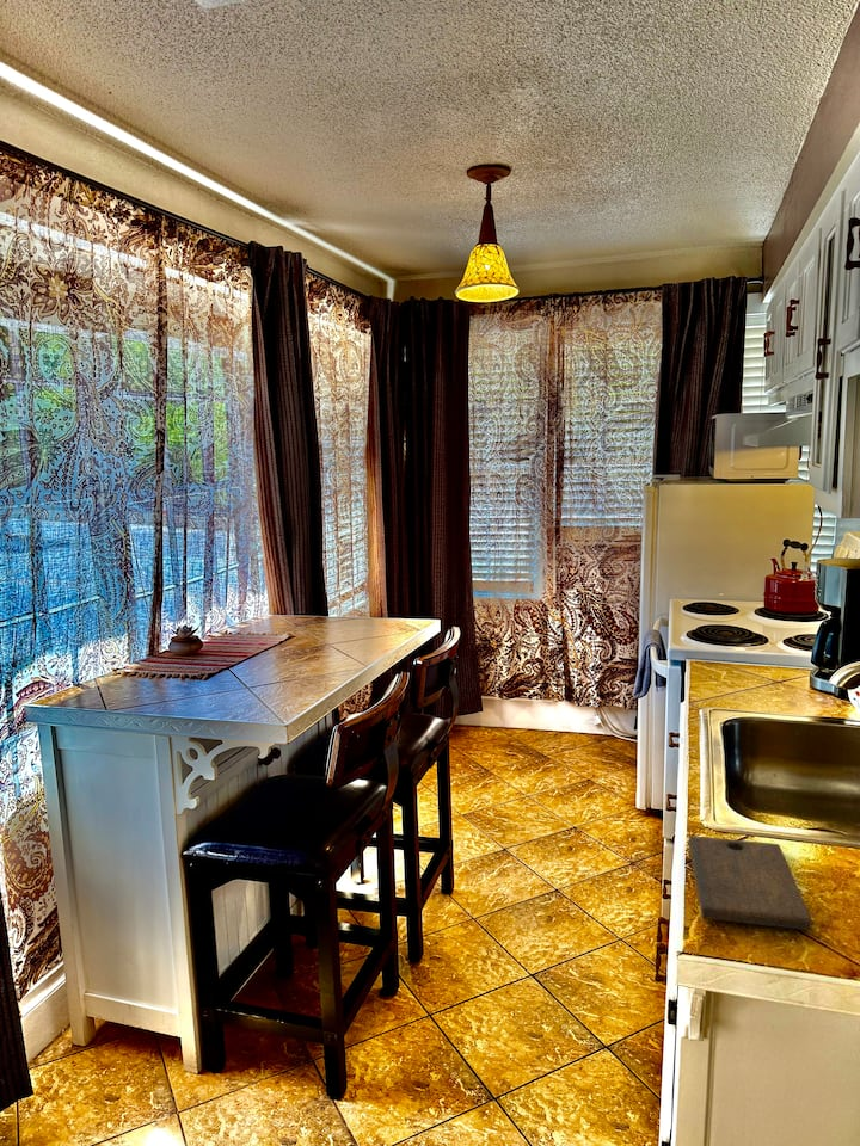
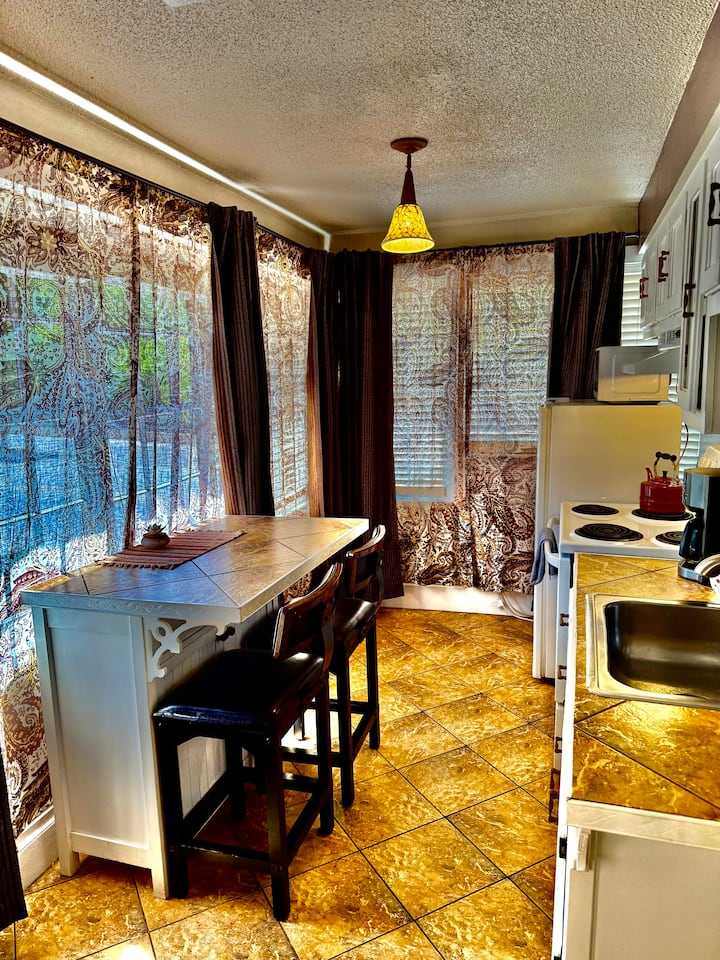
- cutting board [688,834,813,931]
